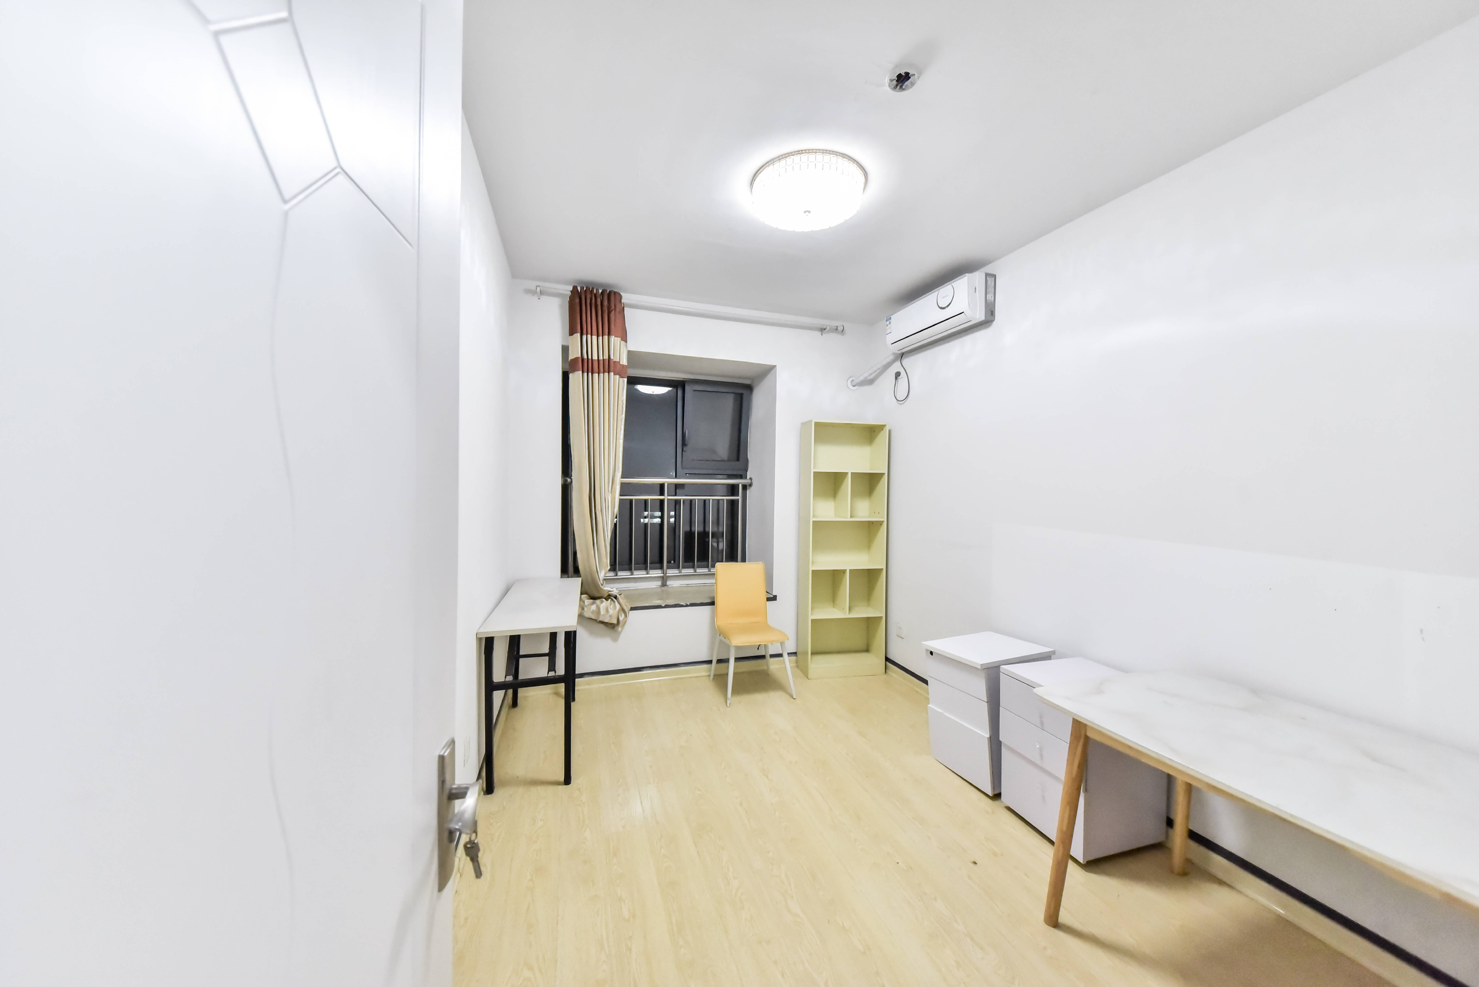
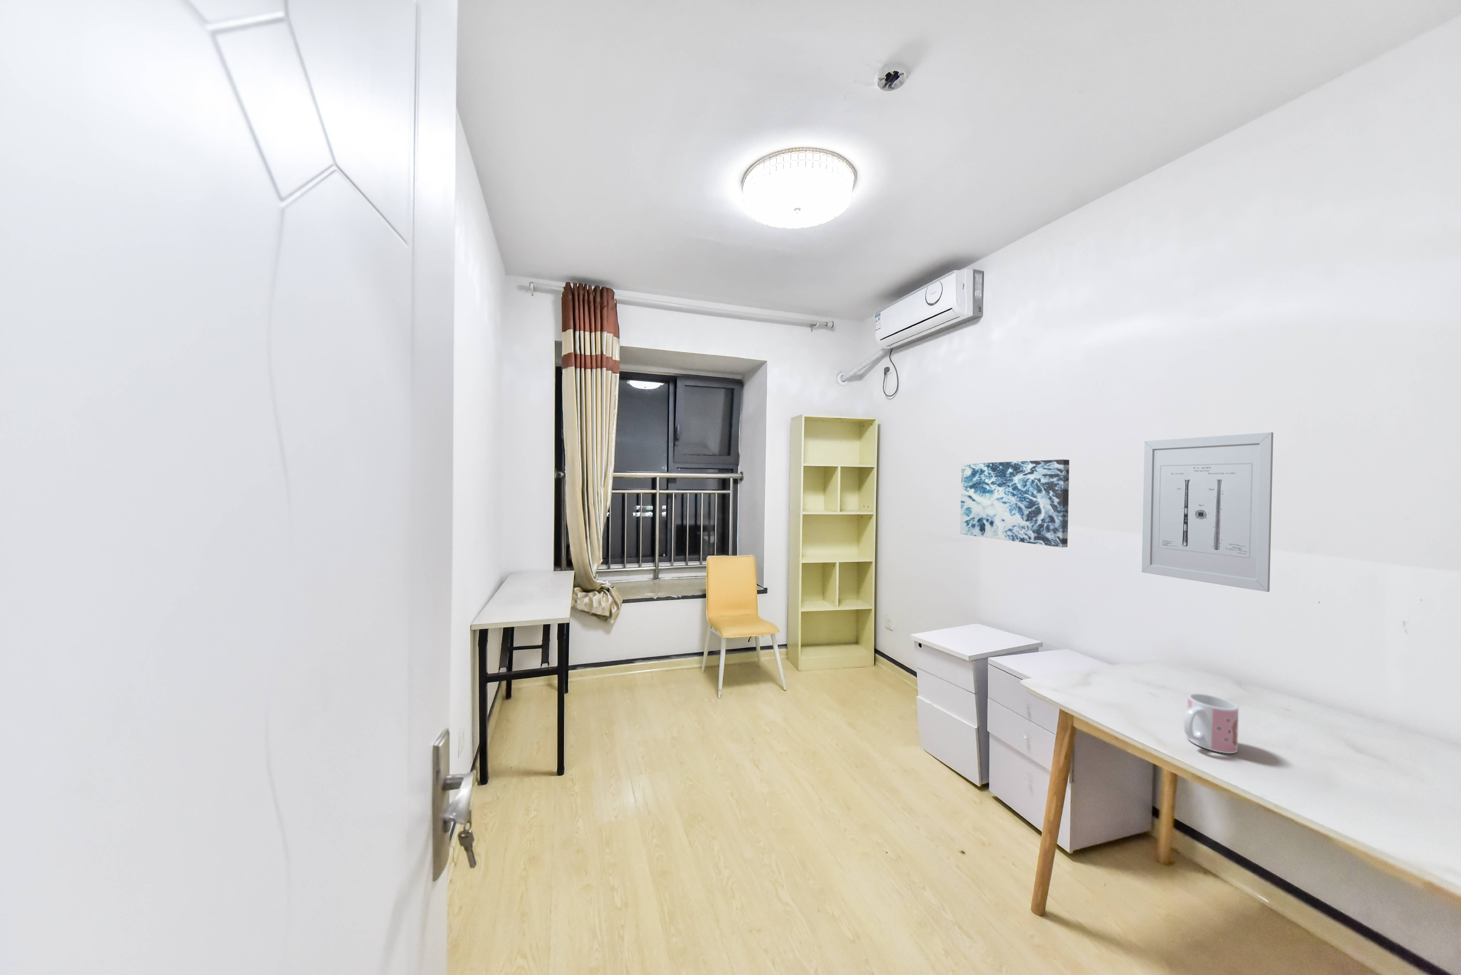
+ mug [1184,693,1239,754]
+ wall art [959,459,1069,547]
+ wall art [1141,432,1274,592]
